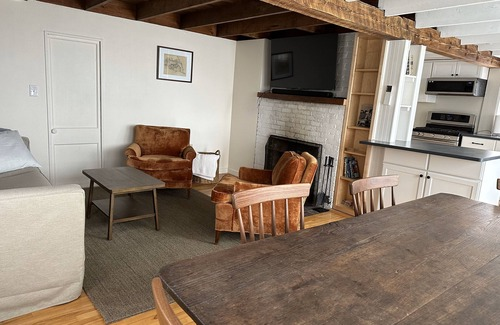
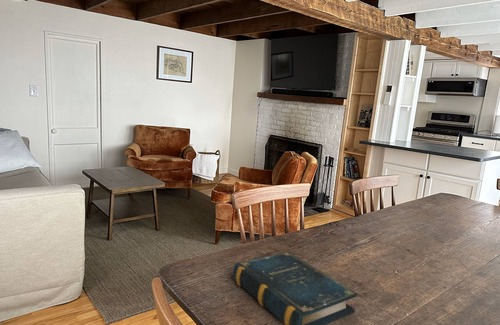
+ book [232,251,358,325]
